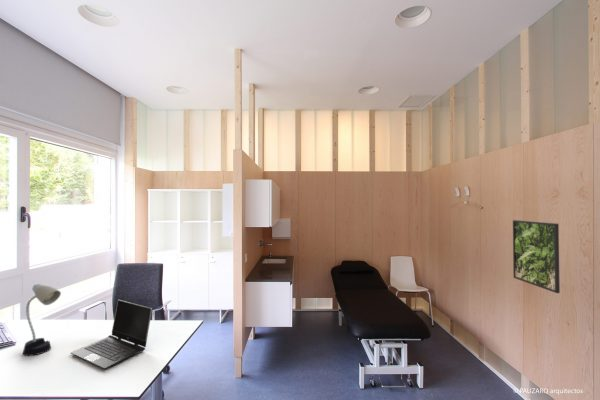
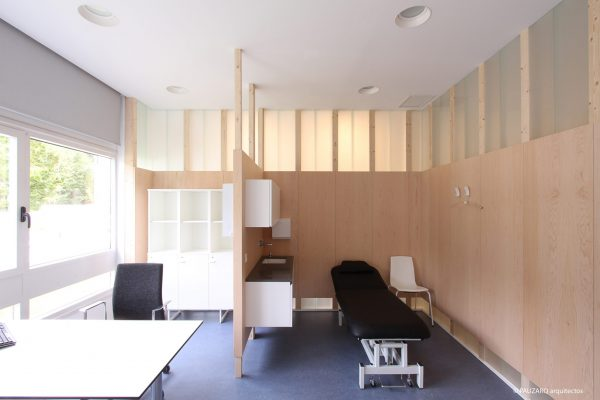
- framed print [512,219,561,294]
- desk lamp [22,283,62,357]
- laptop computer [70,299,153,370]
